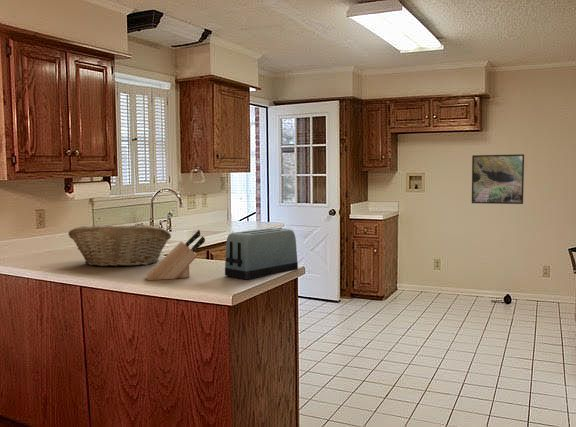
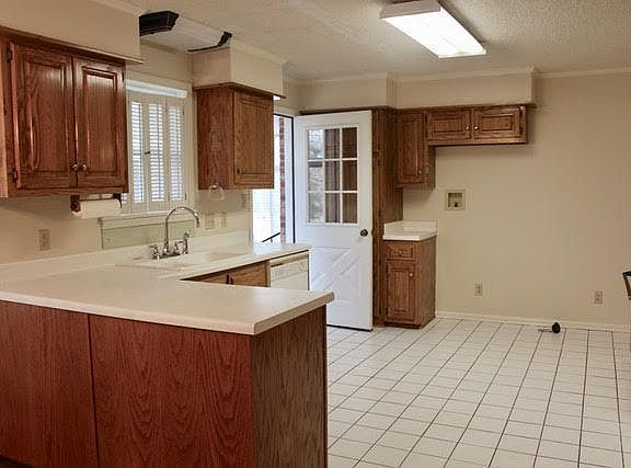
- fruit basket [67,224,172,268]
- toaster [224,227,299,280]
- knife block [146,229,206,281]
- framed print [471,153,525,205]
